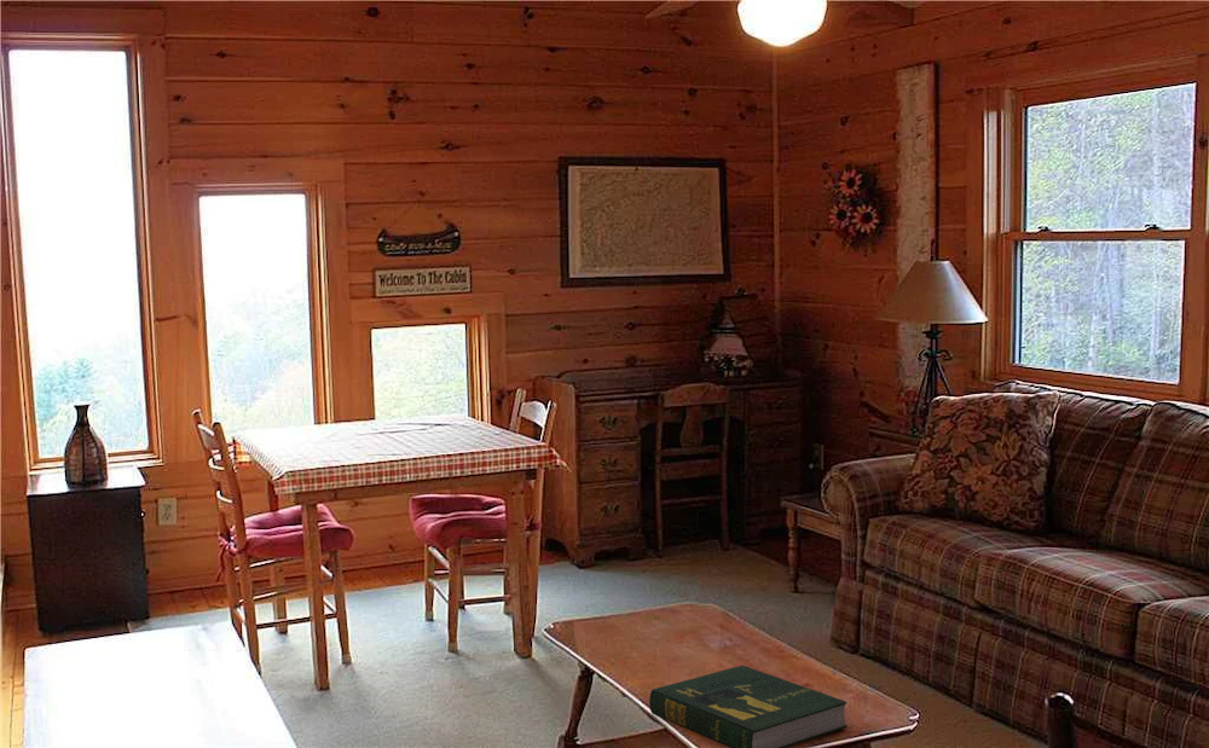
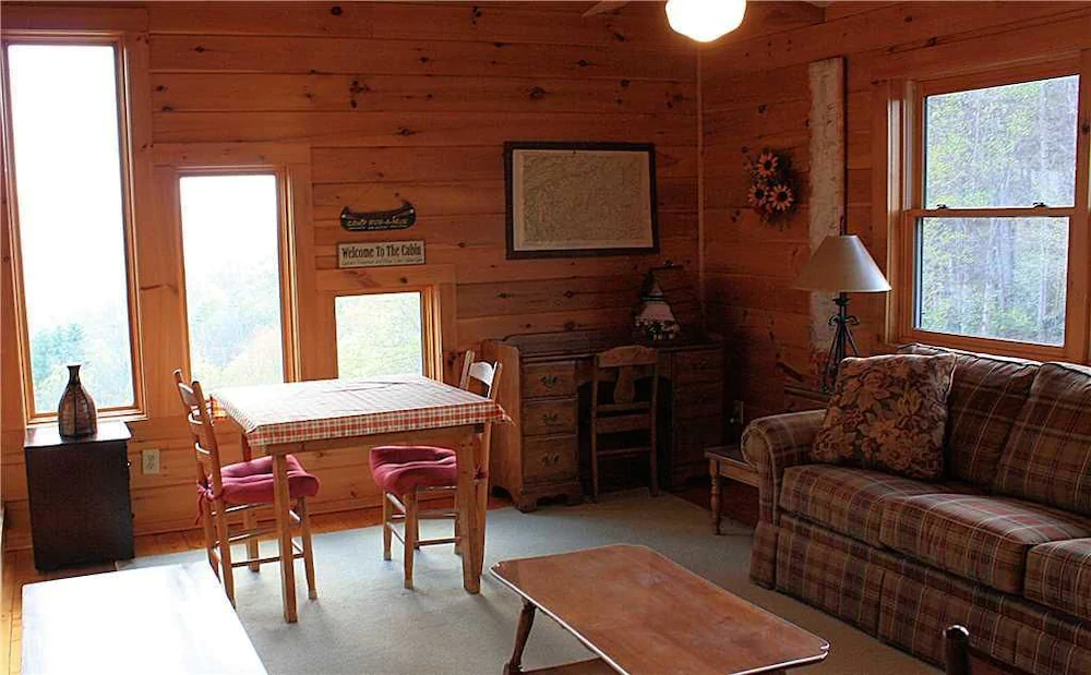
- book [648,665,849,748]
